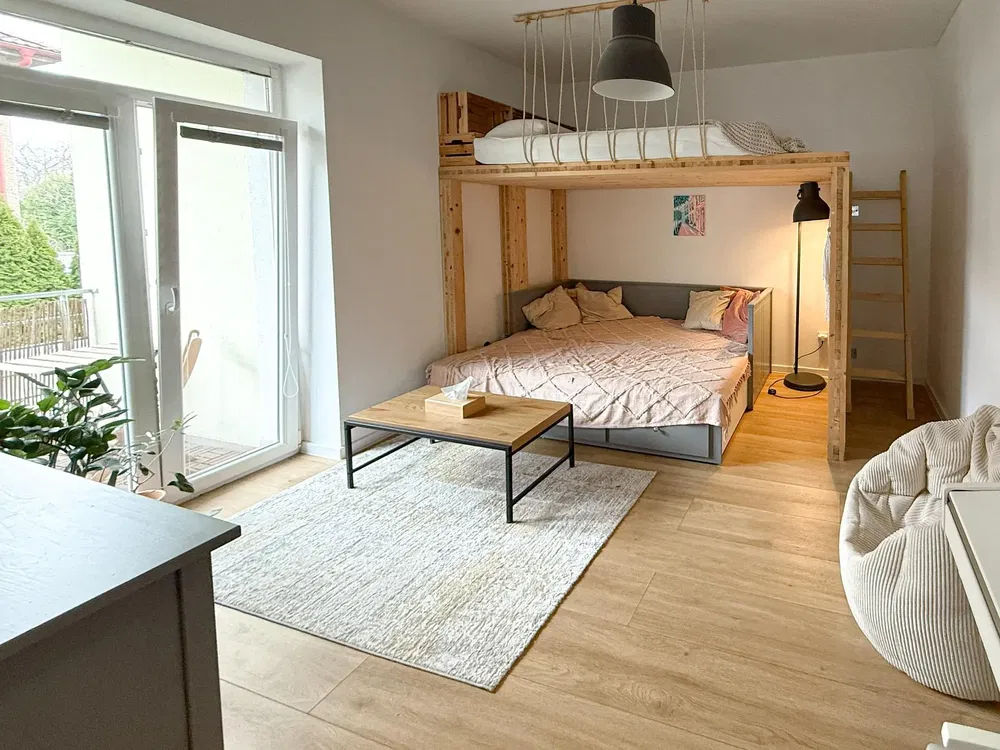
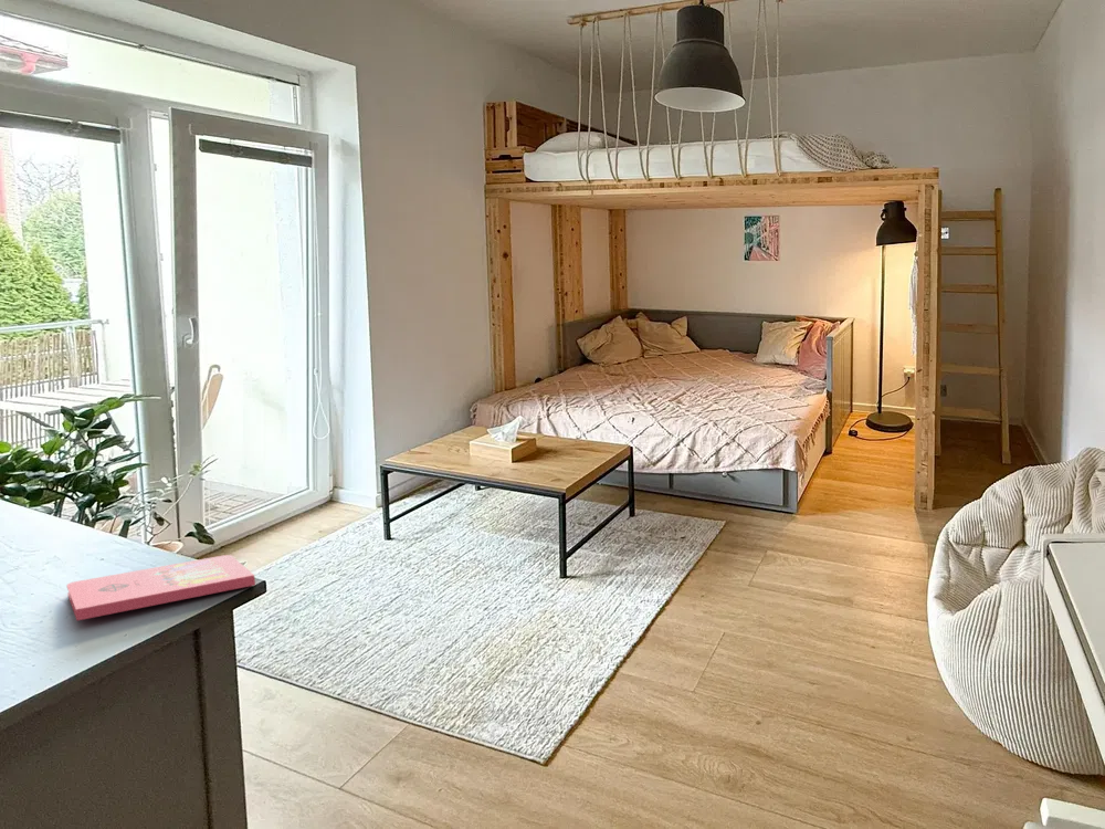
+ notebook [65,554,256,621]
